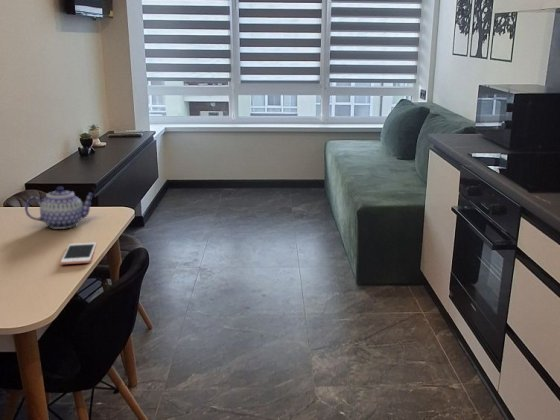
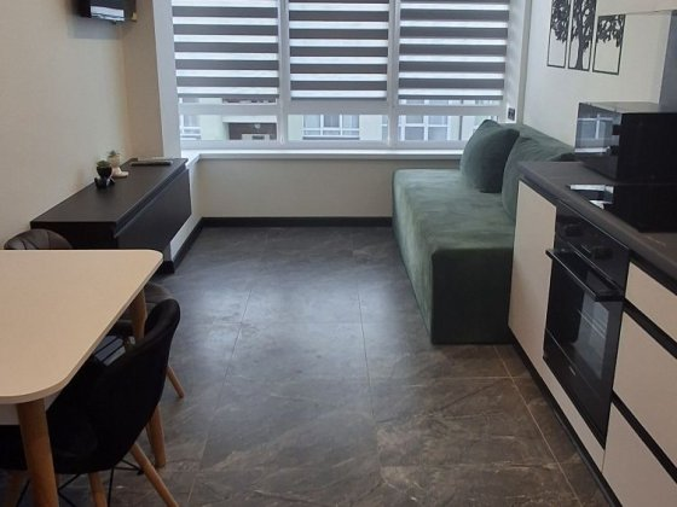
- teapot [24,185,96,230]
- cell phone [60,242,97,265]
